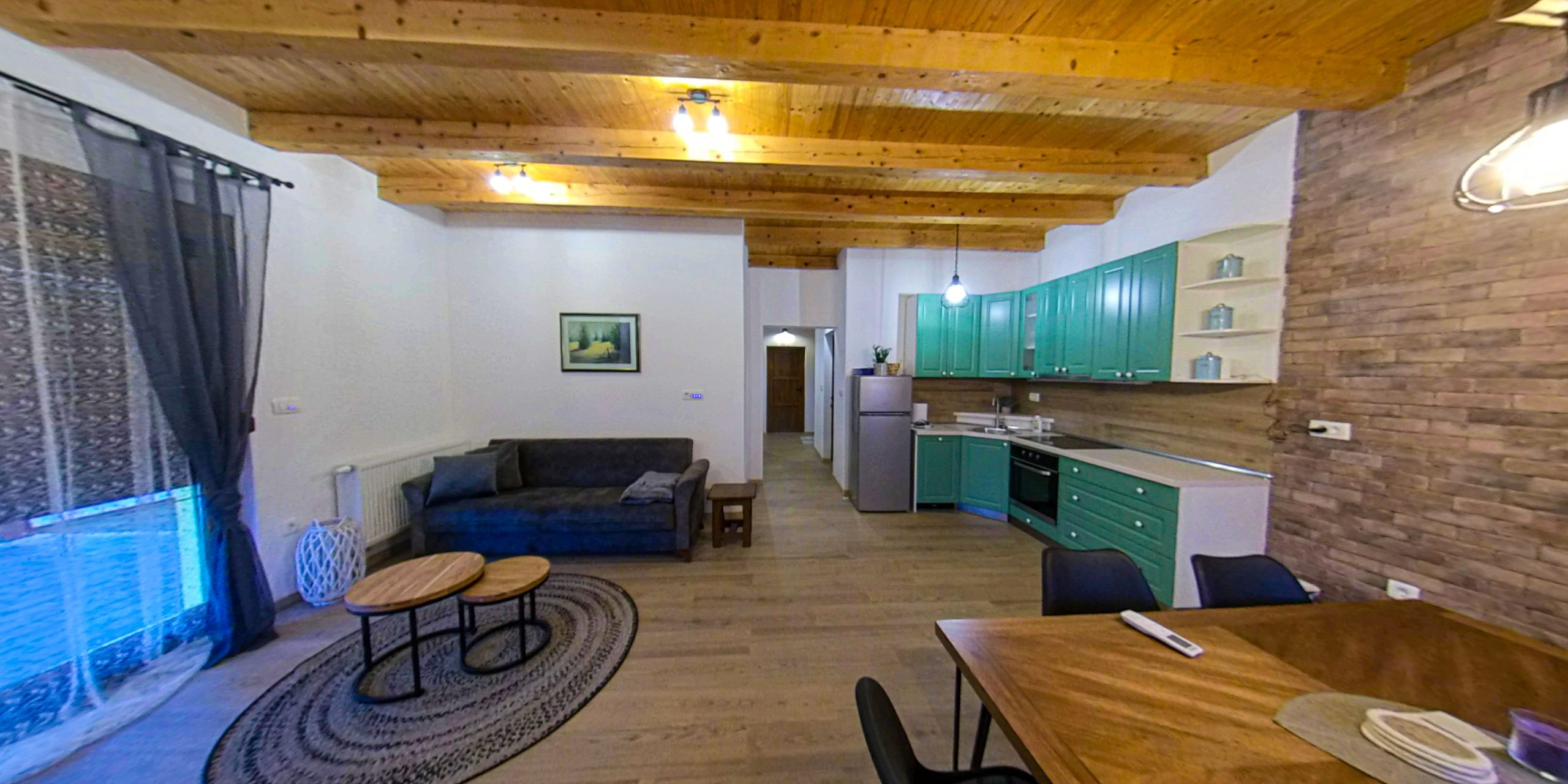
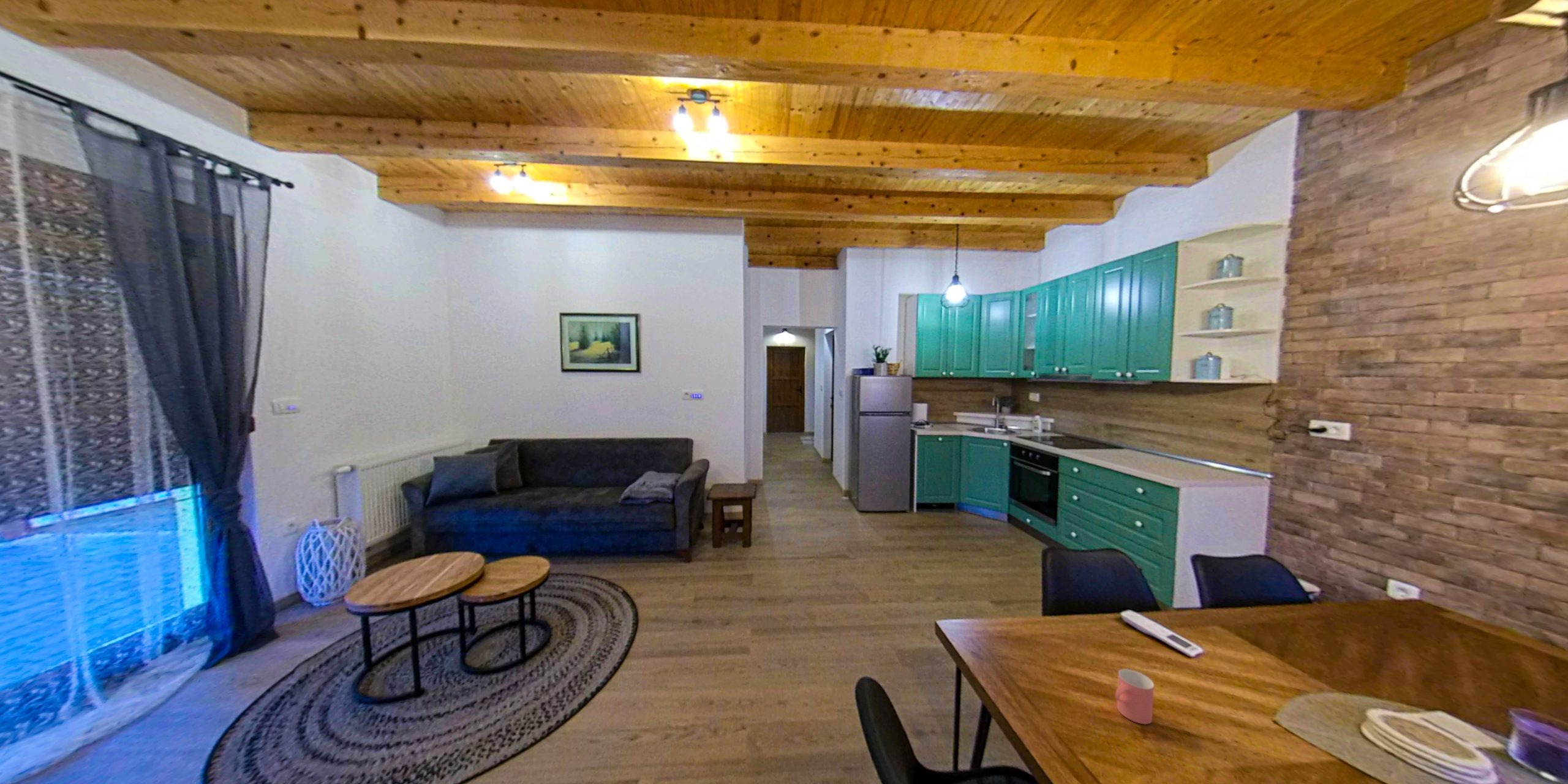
+ cup [1115,669,1155,725]
